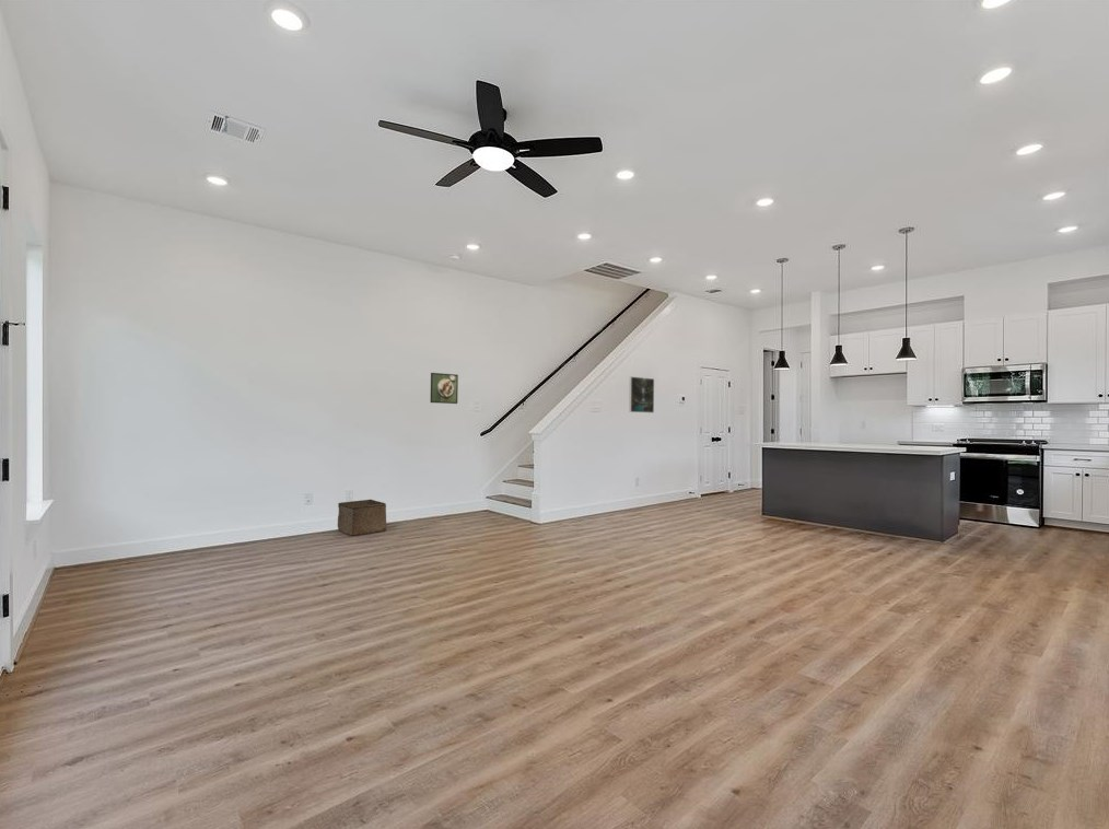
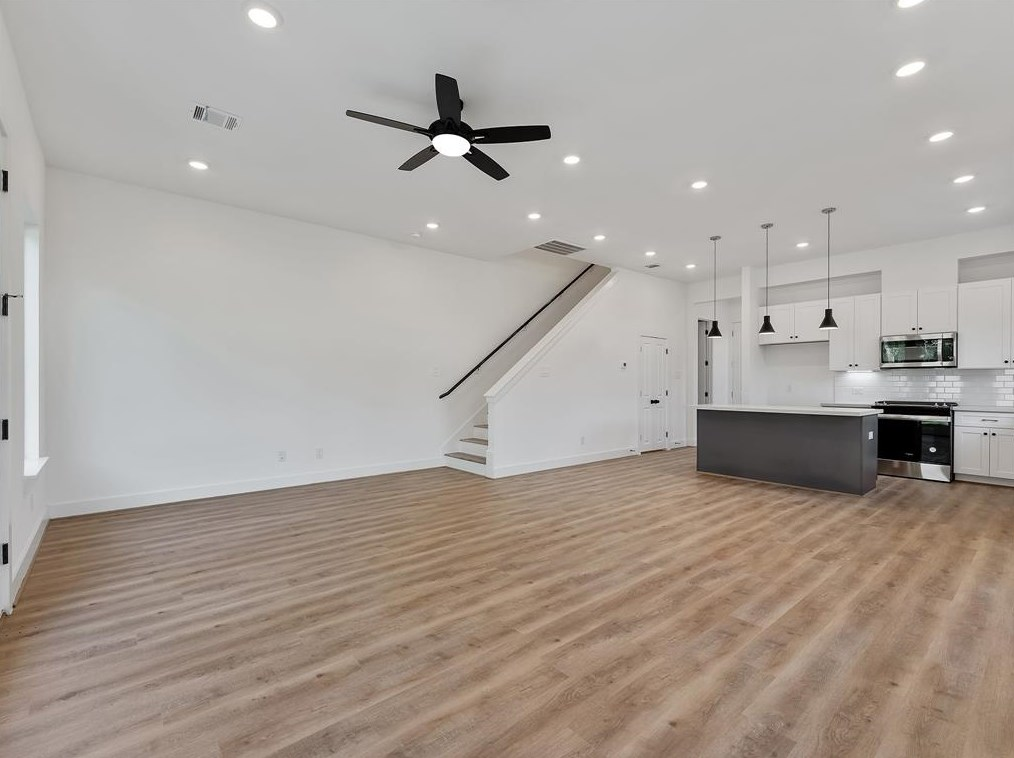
- storage bin [337,499,387,537]
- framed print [628,375,655,413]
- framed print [430,372,459,405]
